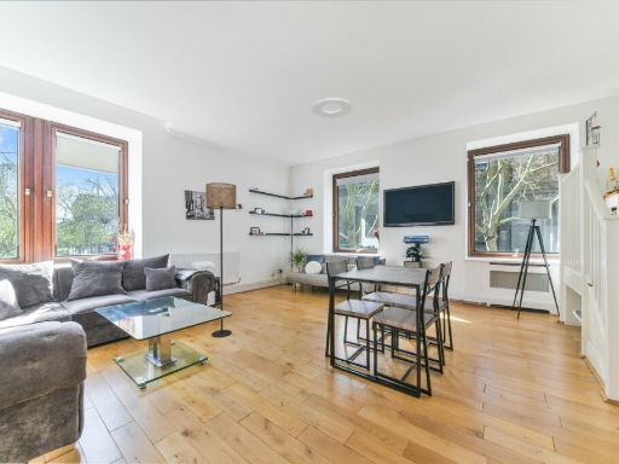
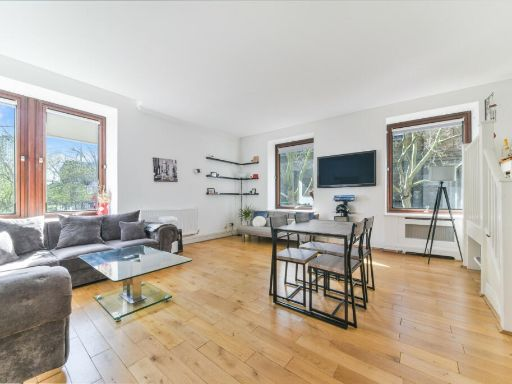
- floor lamp [204,181,237,338]
- ceiling light [311,97,353,120]
